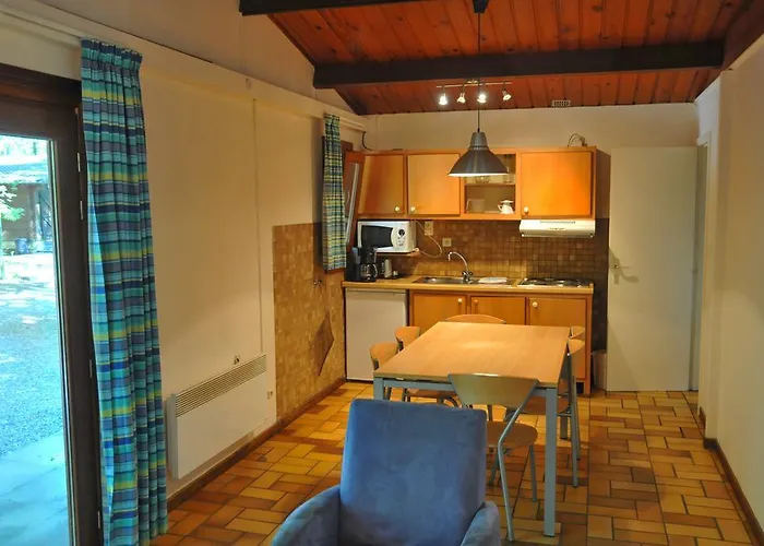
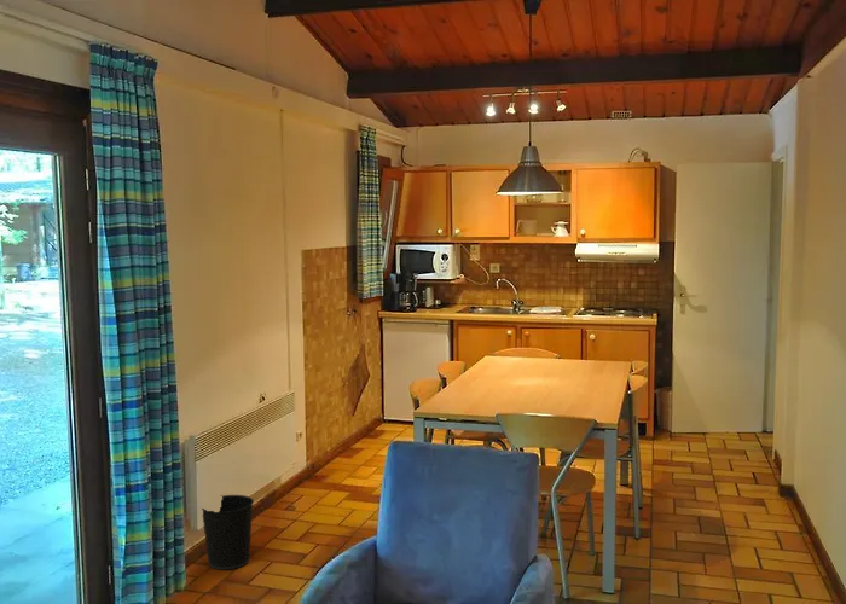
+ wastebasket [201,494,255,570]
